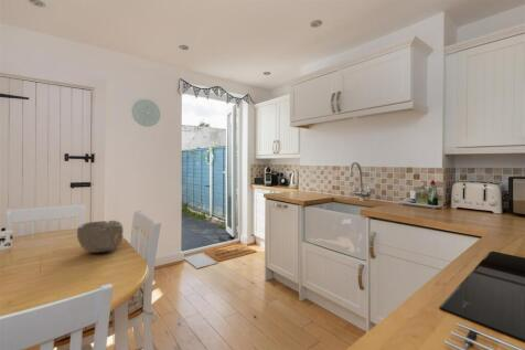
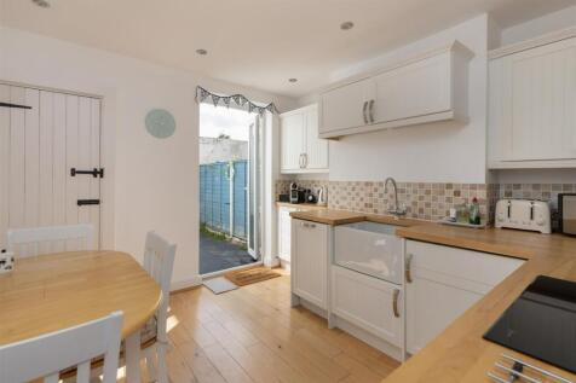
- bowl [76,220,125,254]
